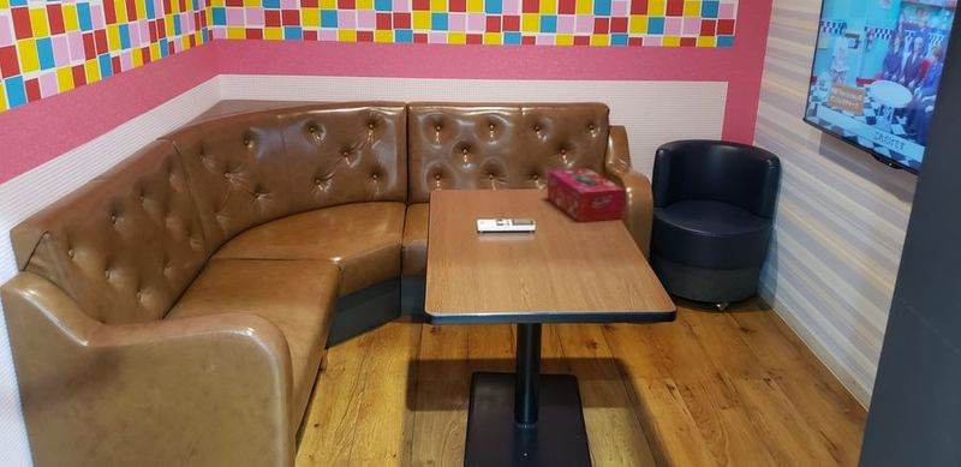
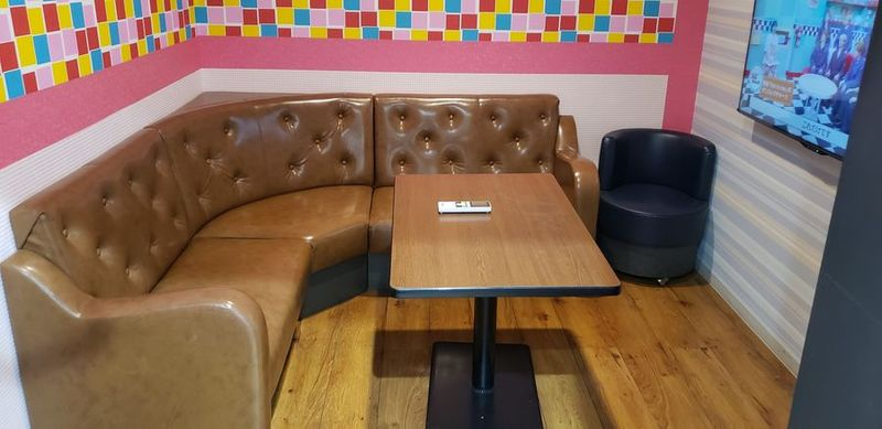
- tissue box [547,167,626,223]
